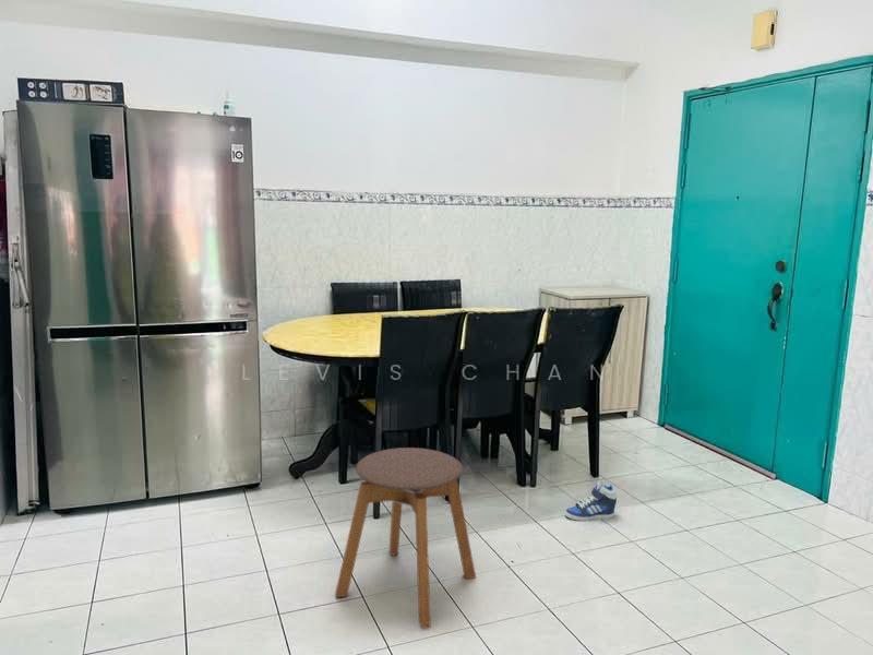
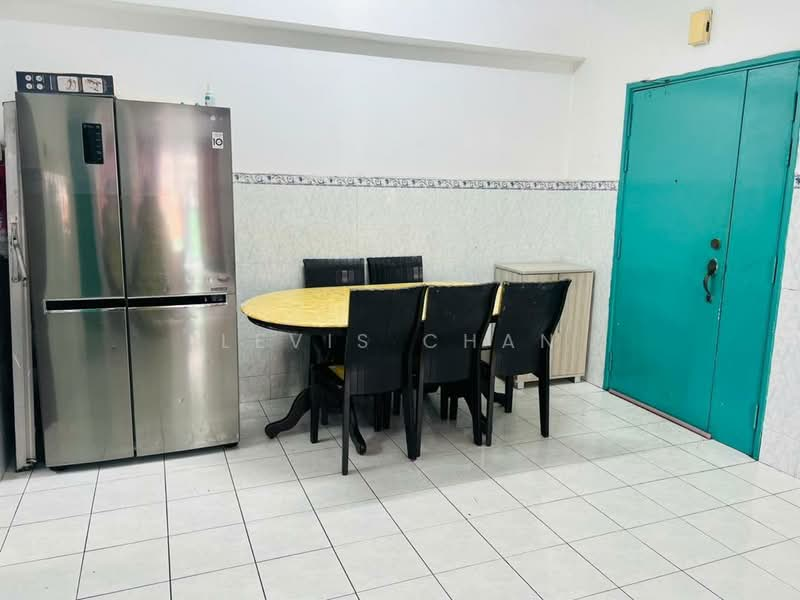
- sneaker [564,480,618,522]
- stool [334,446,477,630]
